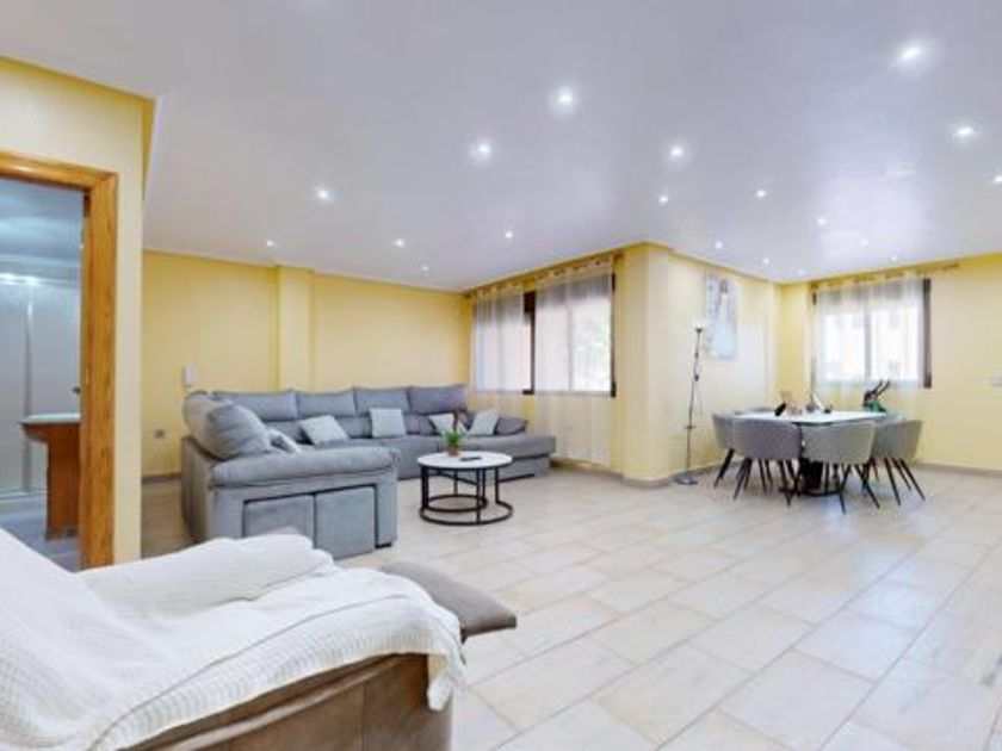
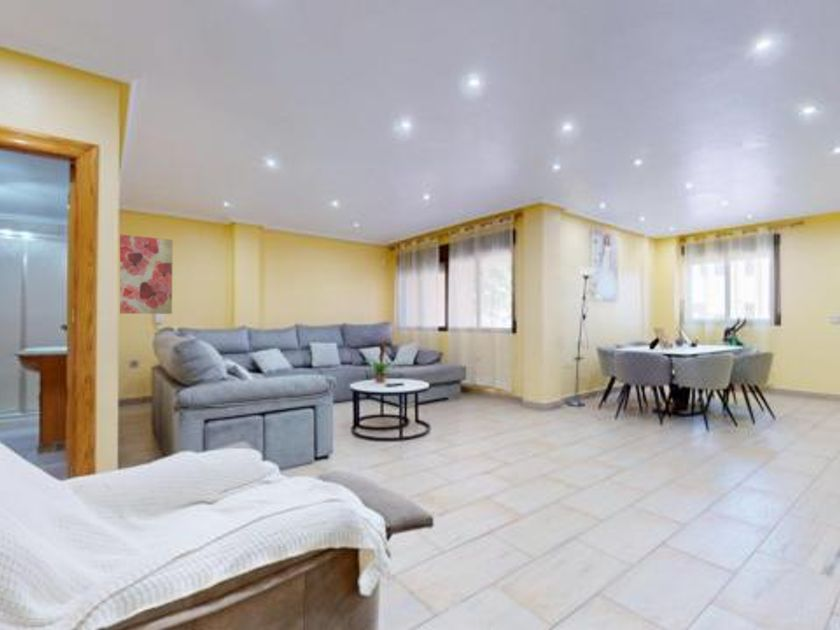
+ wall art [119,234,174,315]
